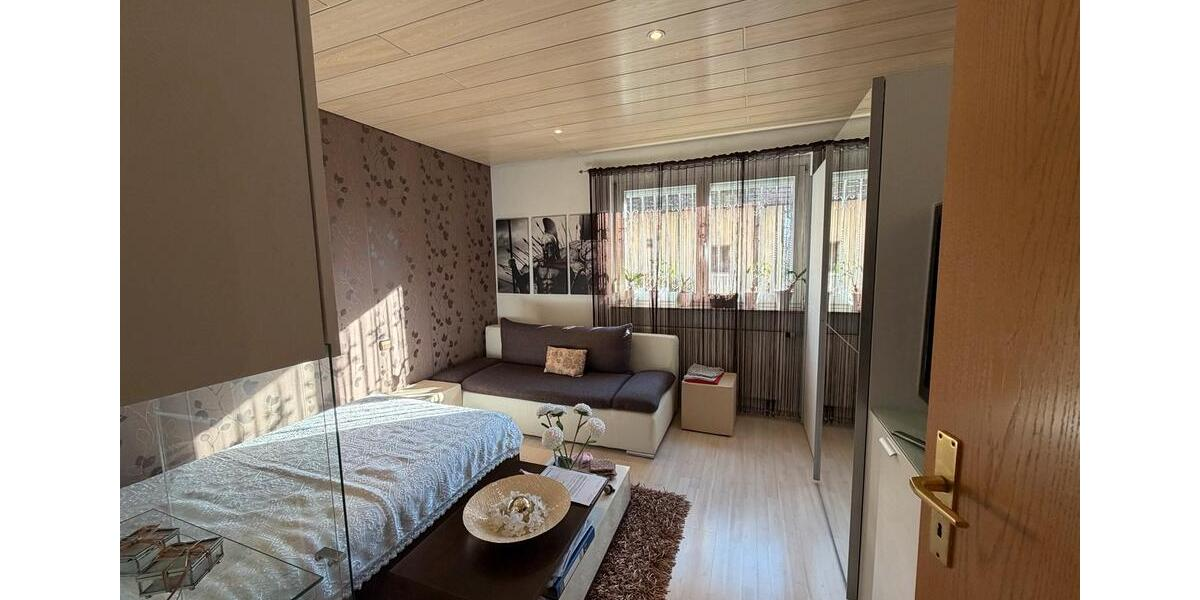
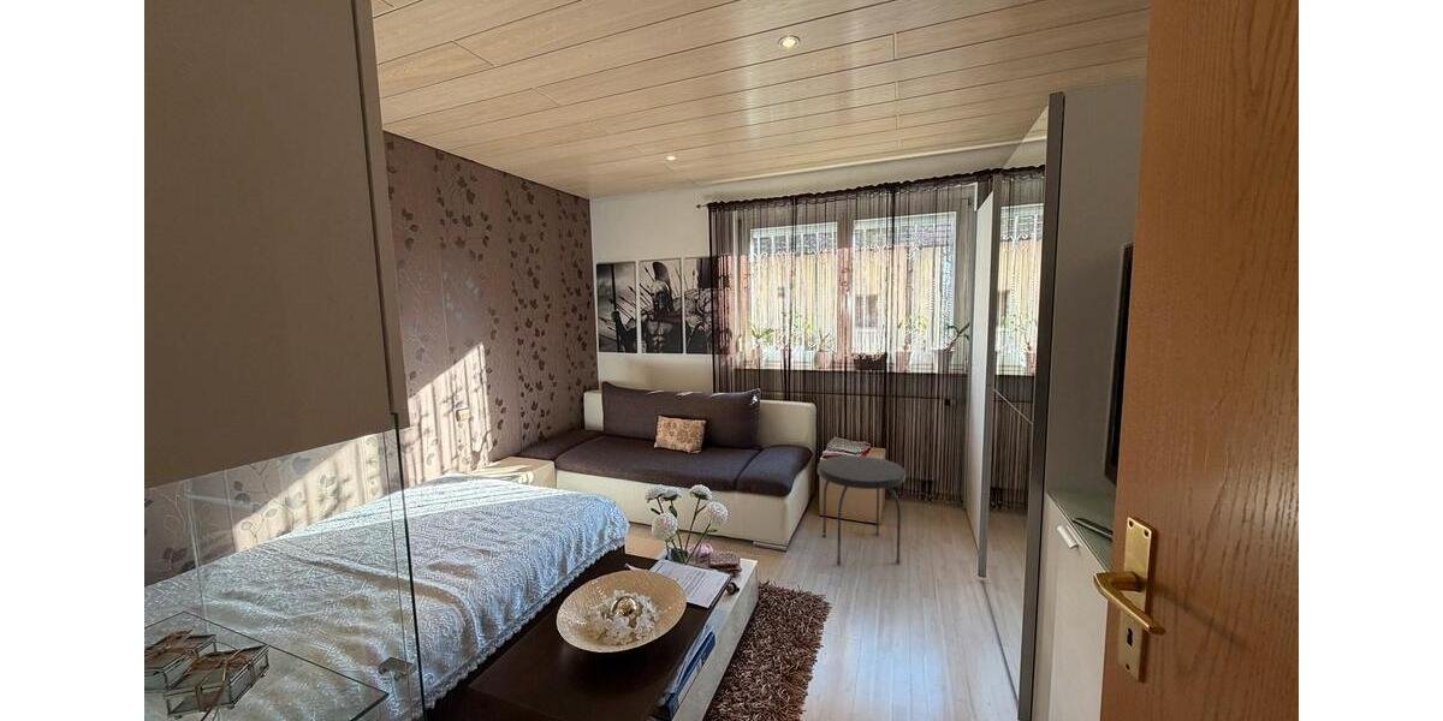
+ side table [816,454,907,566]
